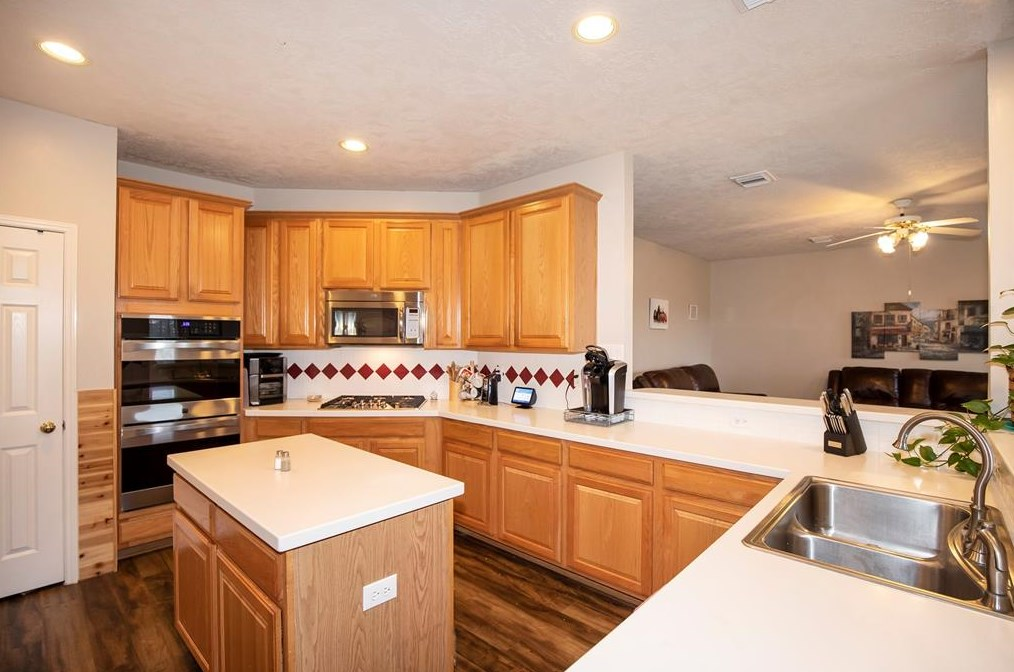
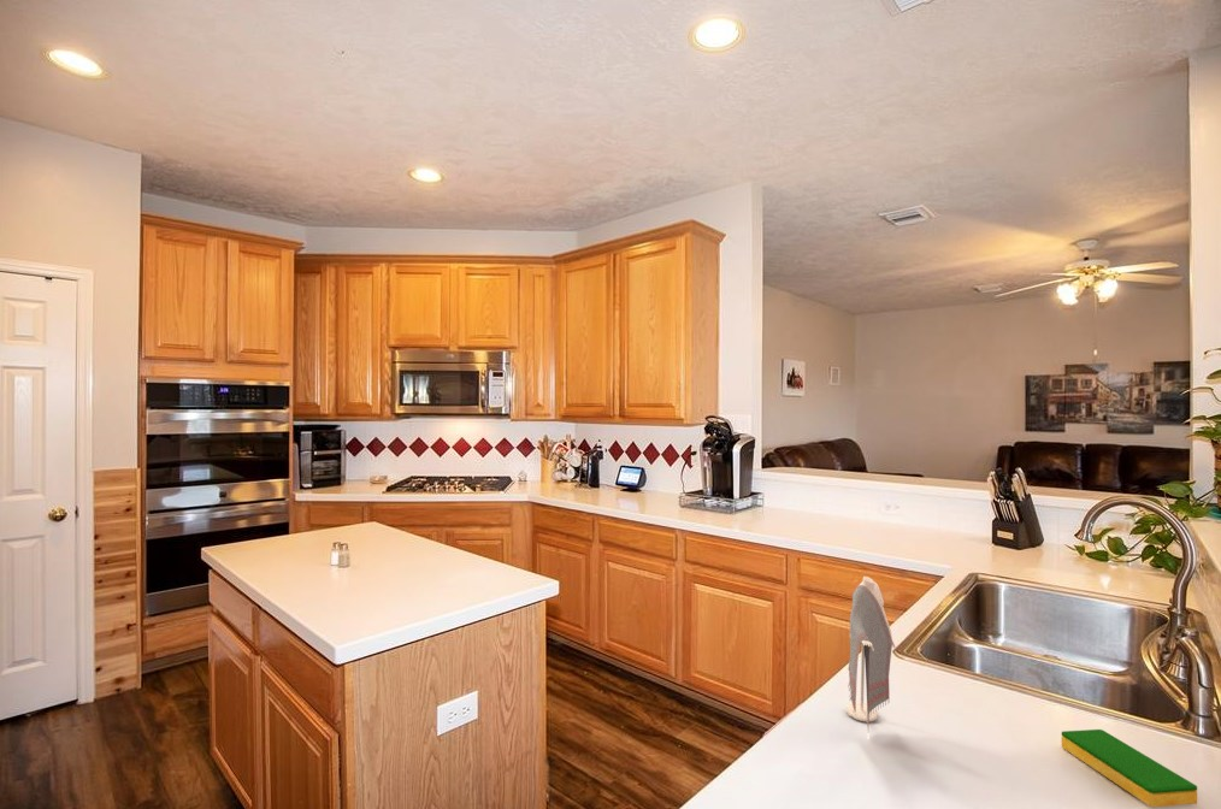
+ dish sponge [1061,728,1198,808]
+ shawl [845,575,896,732]
